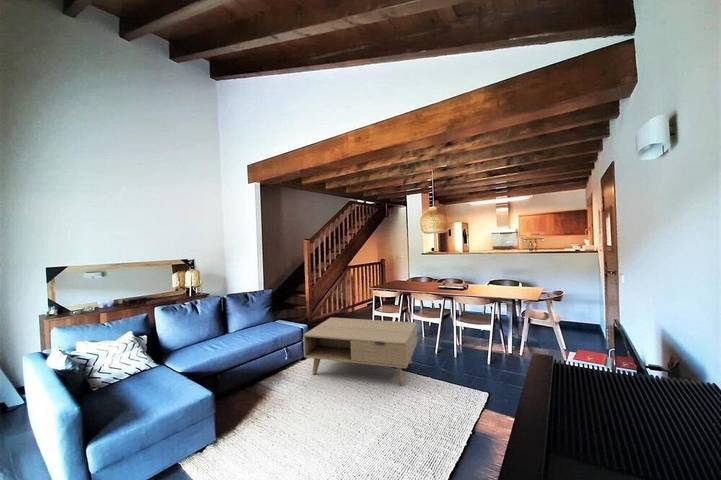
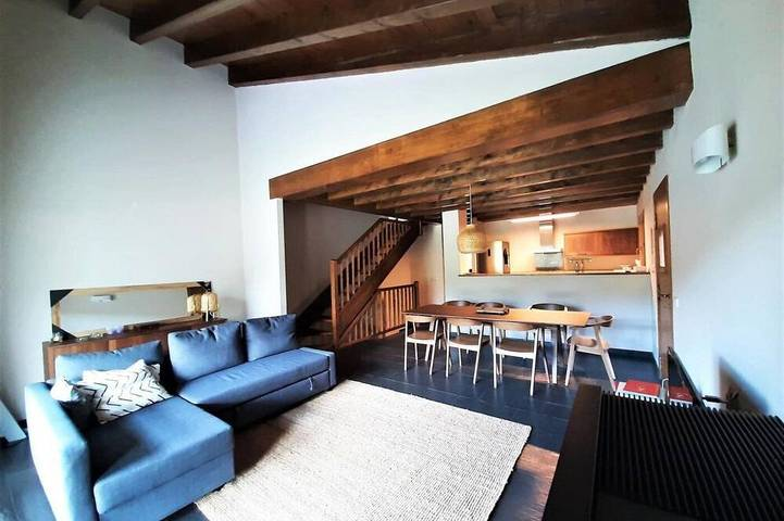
- coffee table [302,317,418,387]
